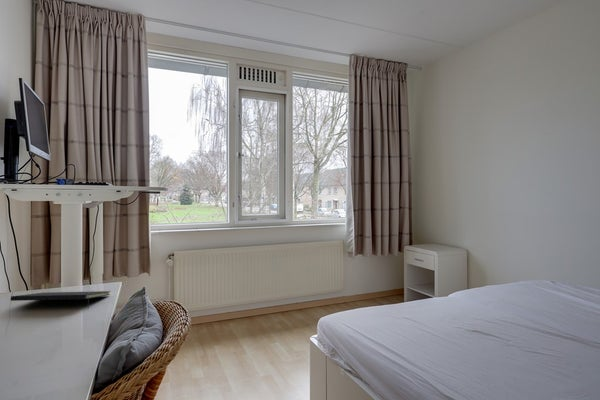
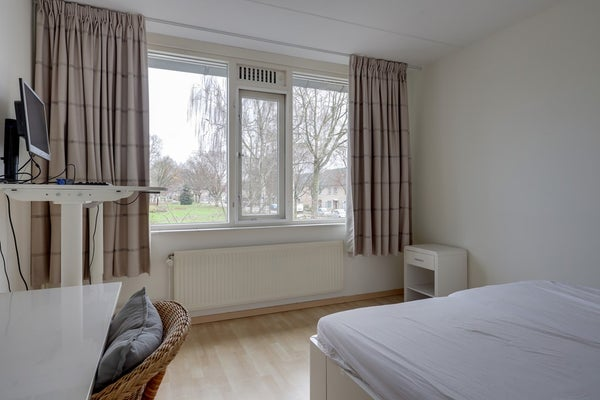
- notepad [10,290,111,309]
